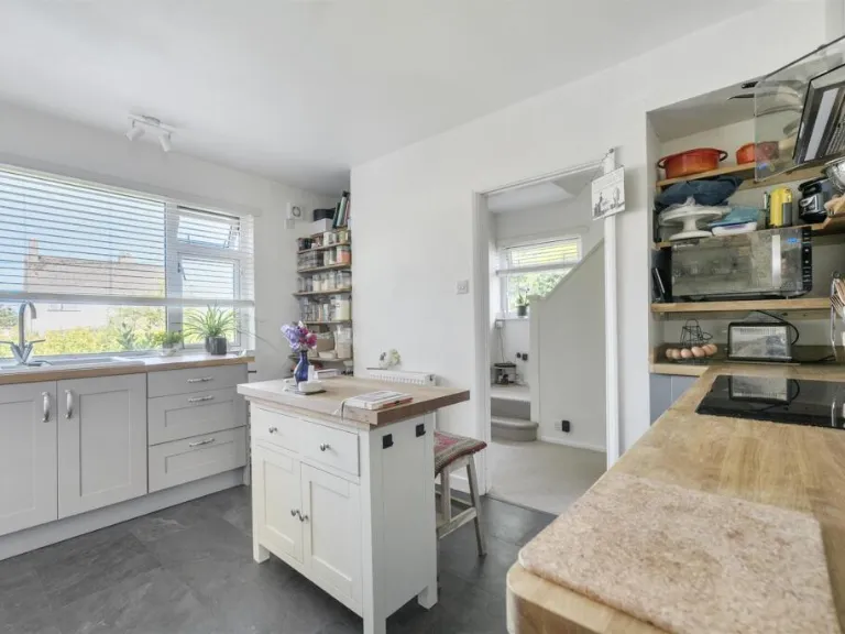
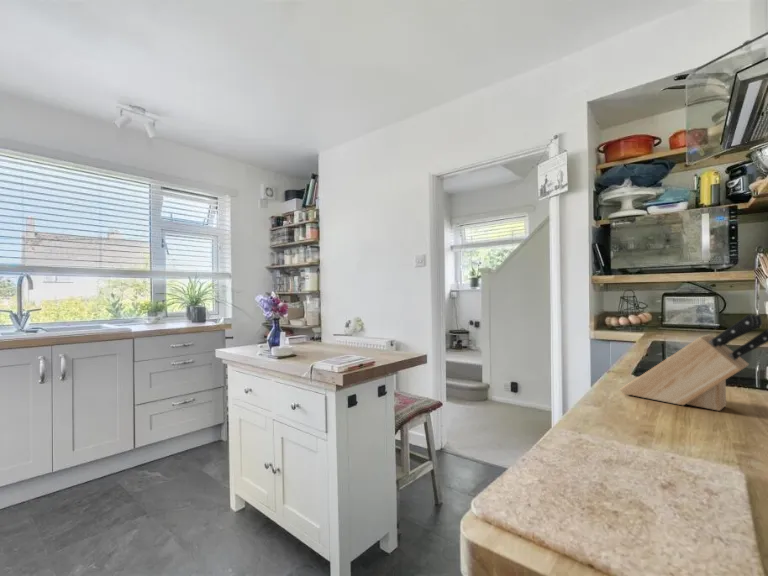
+ knife block [619,314,768,412]
